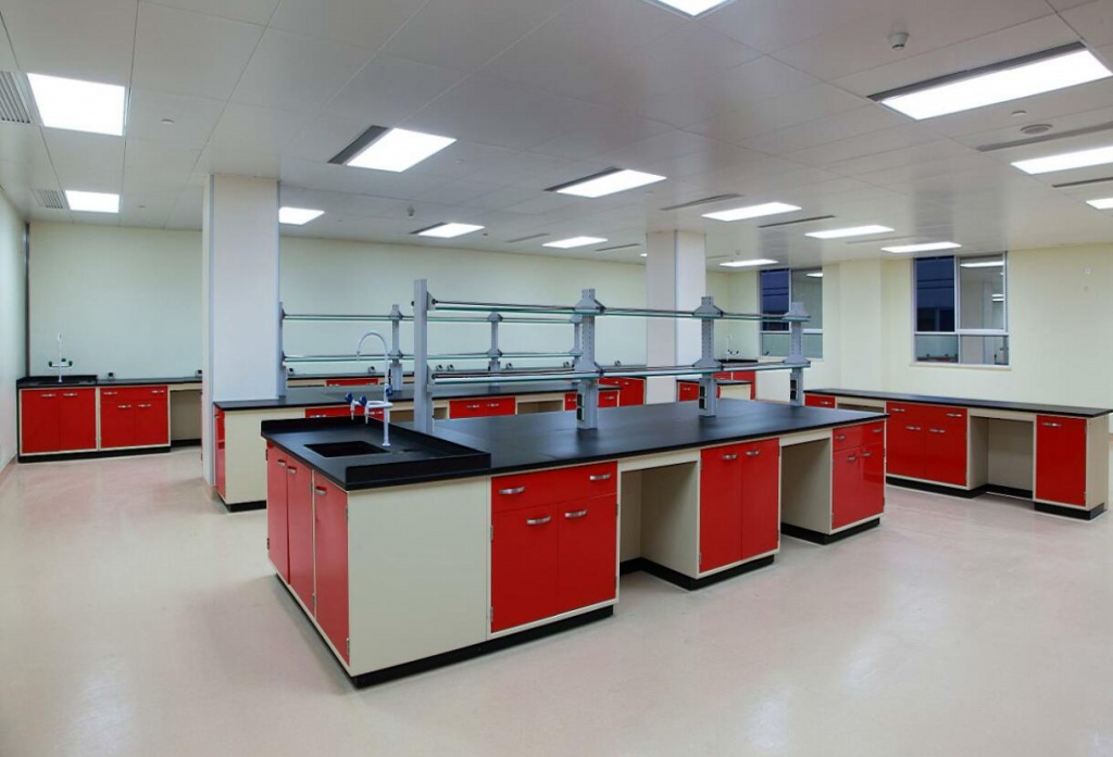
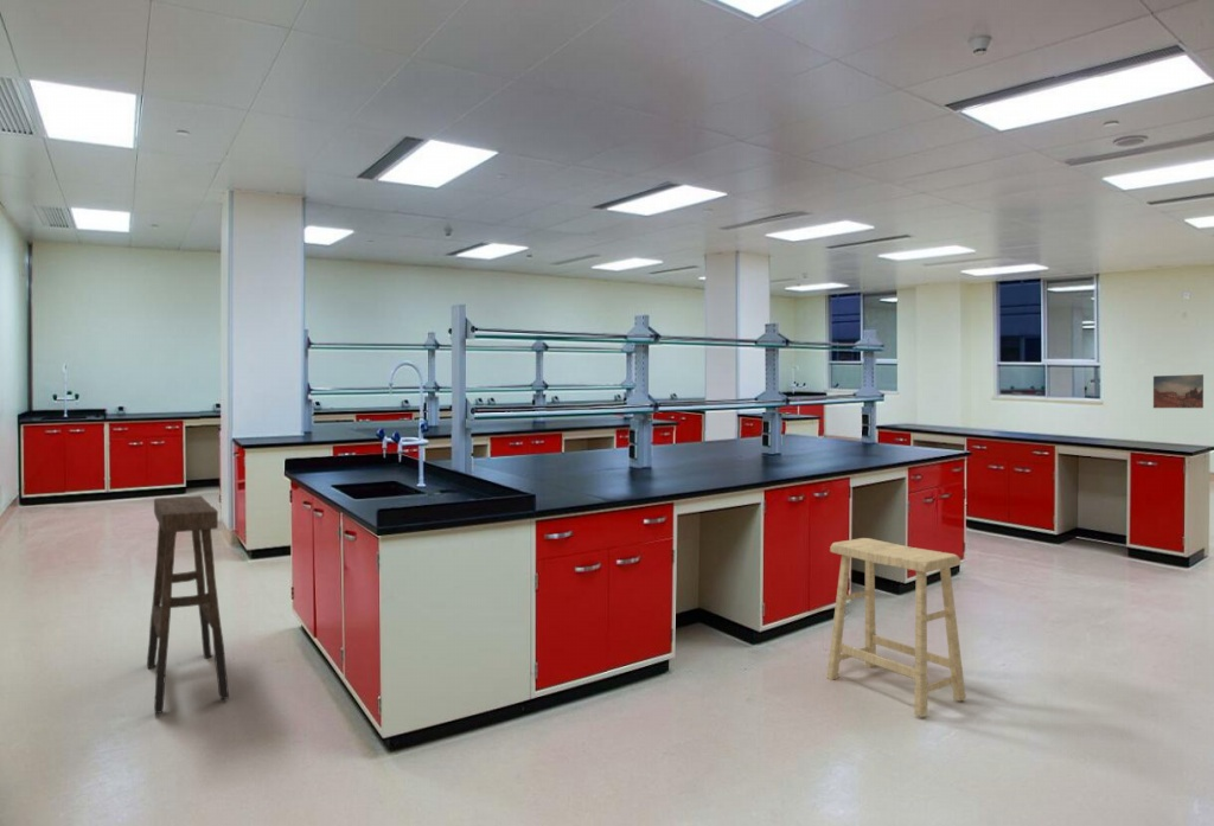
+ stool [825,537,967,718]
+ stool [146,494,230,715]
+ wall art [1152,373,1205,409]
